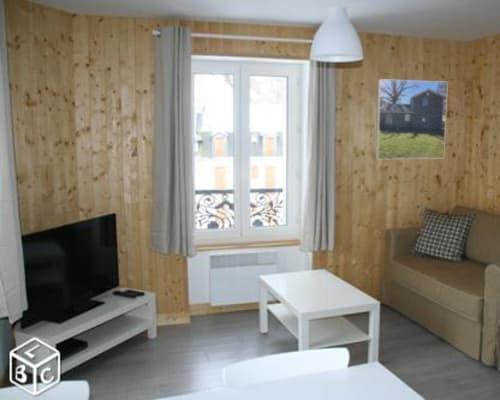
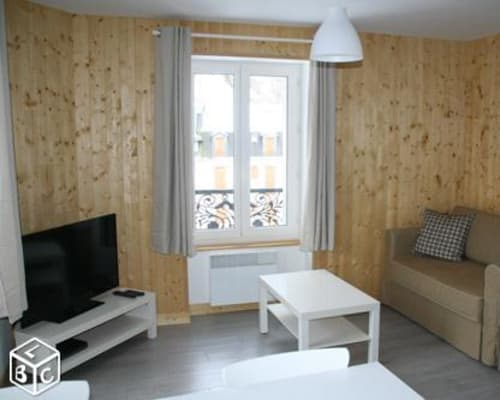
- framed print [375,78,449,160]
